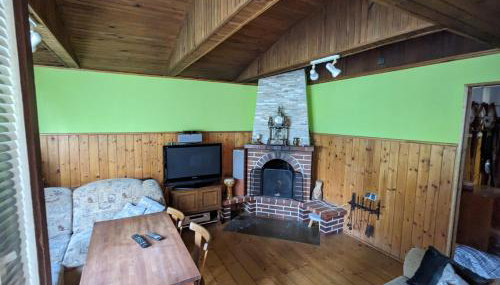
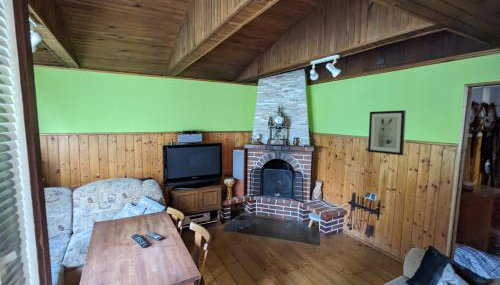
+ wall art [367,109,407,156]
